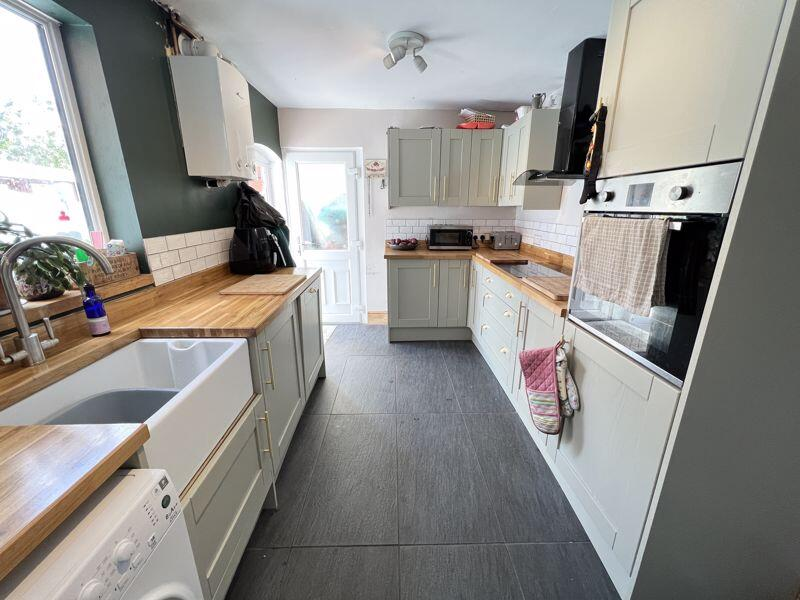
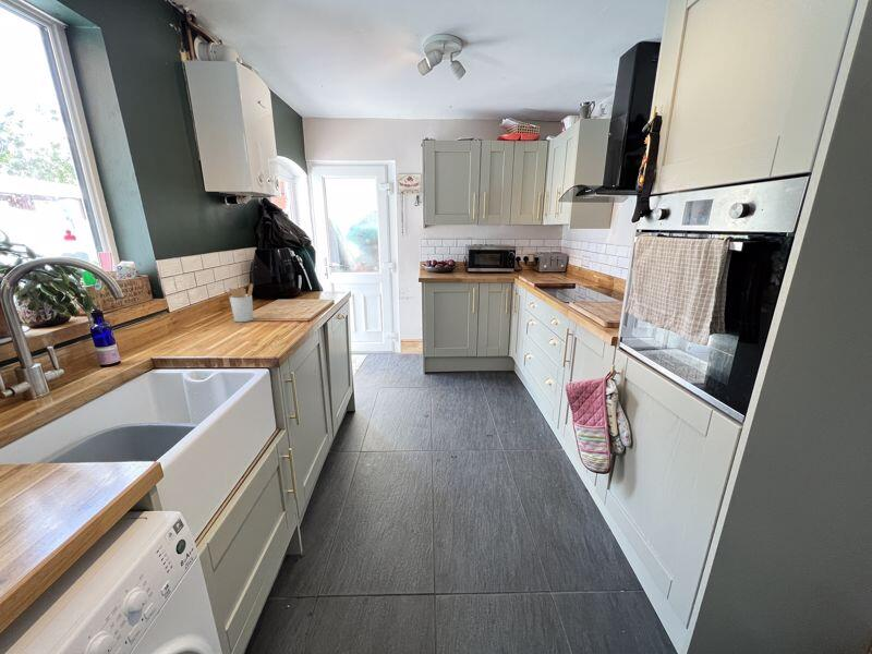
+ utensil holder [222,282,254,323]
